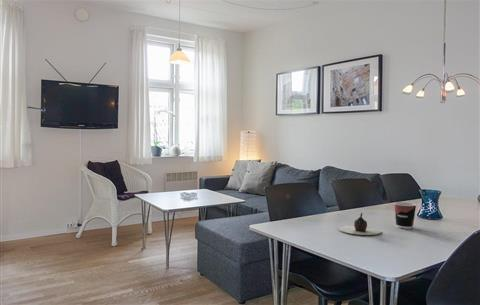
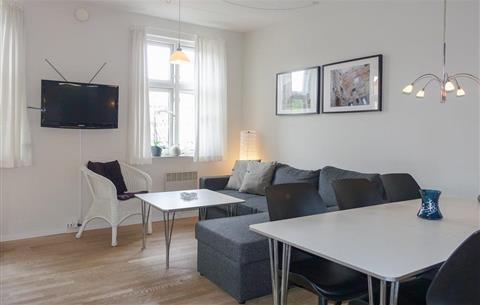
- cup [393,201,417,230]
- teapot [338,212,382,236]
